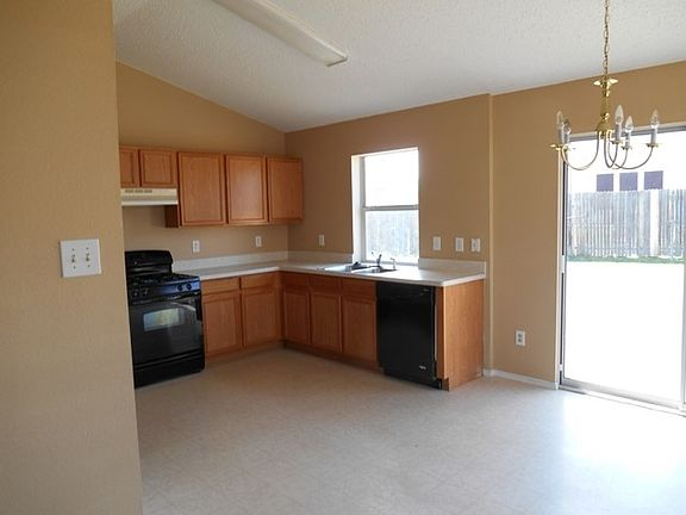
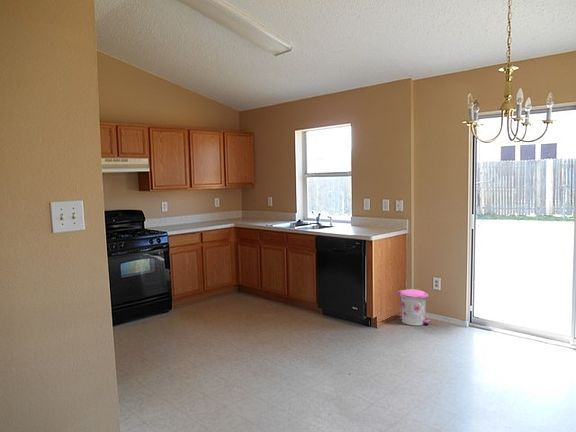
+ trash can [396,288,431,327]
